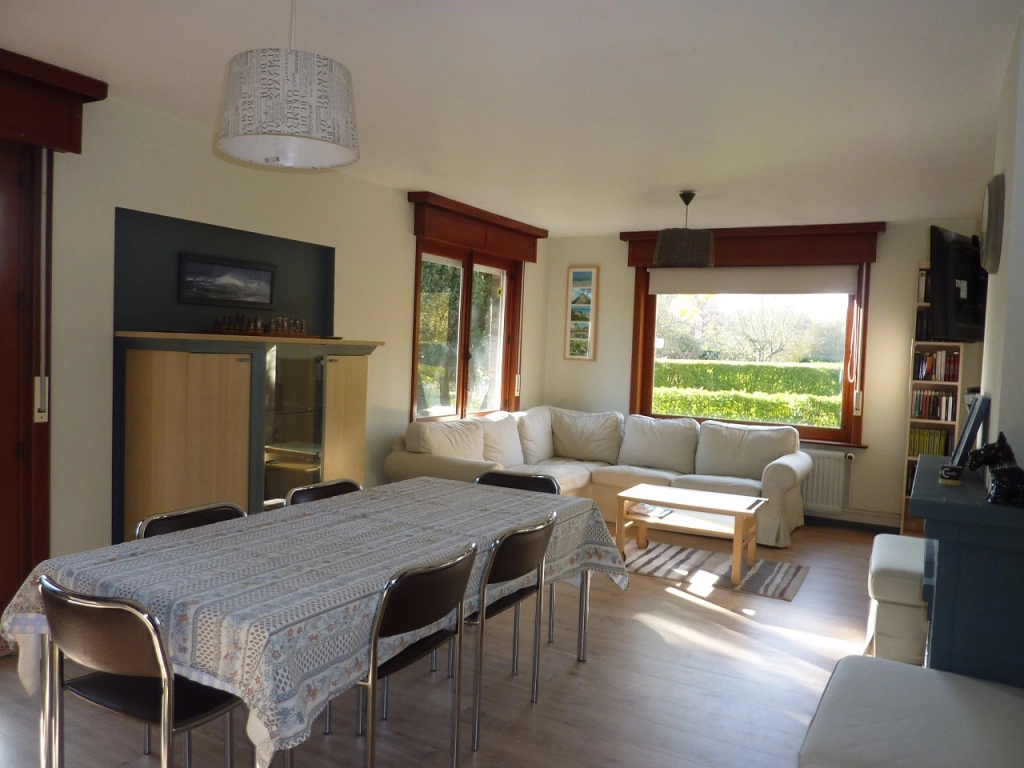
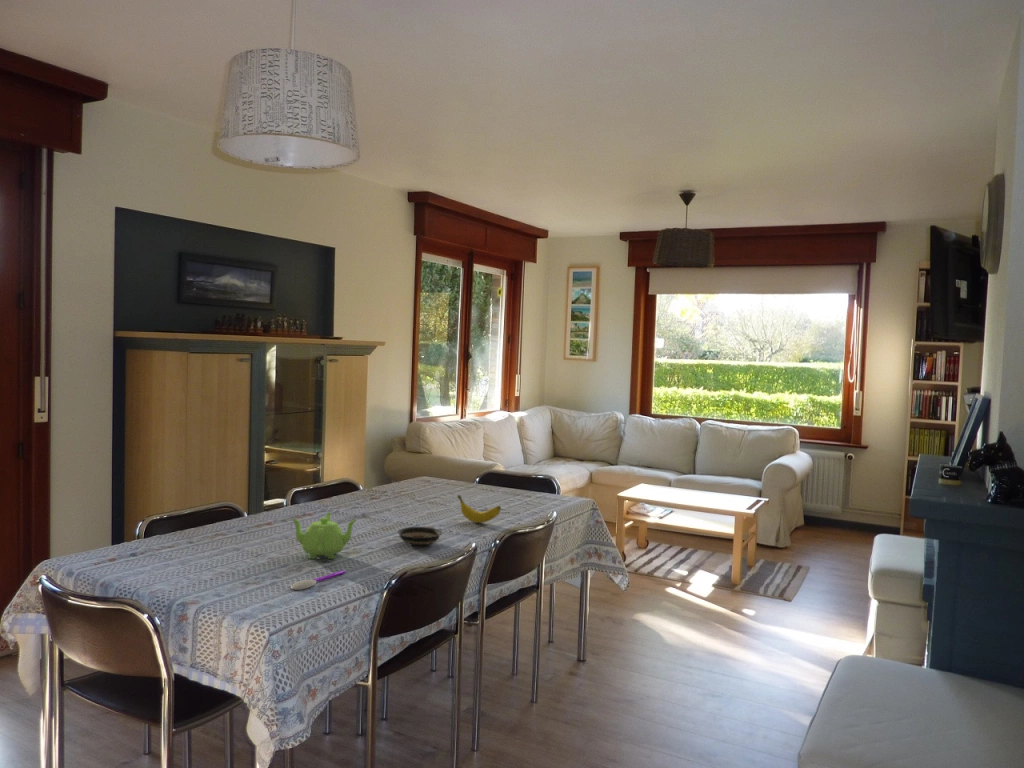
+ saucer [396,526,443,546]
+ spoon [290,569,346,591]
+ banana [457,494,502,524]
+ teapot [290,511,359,560]
